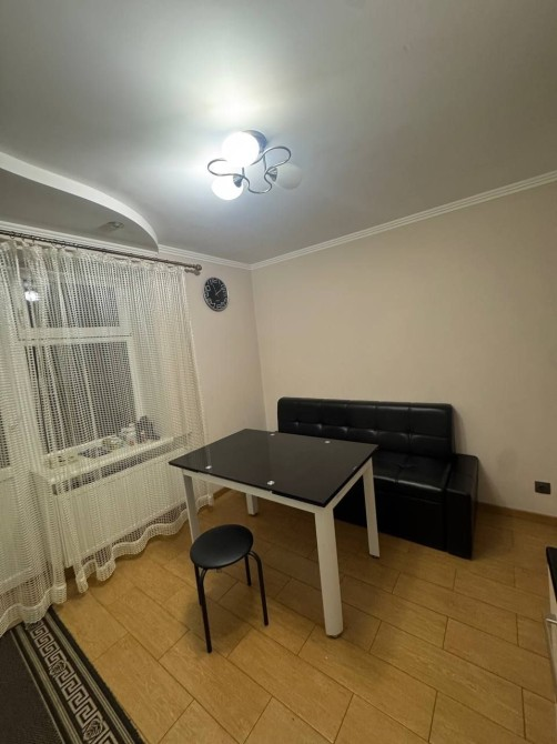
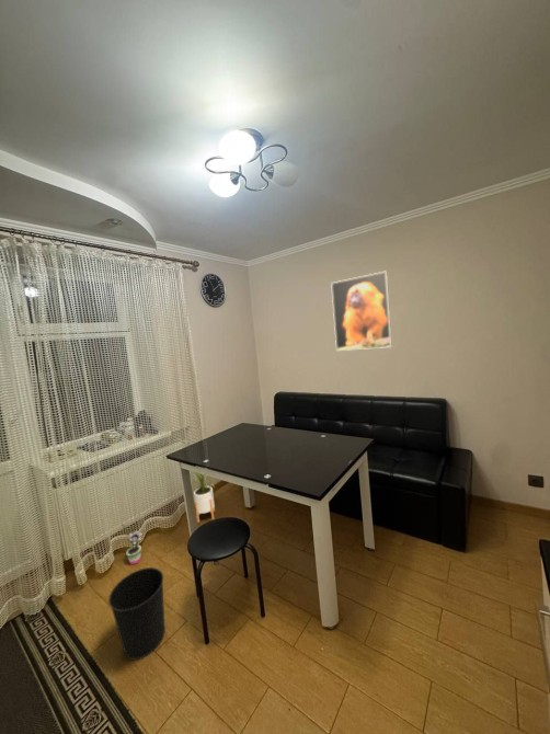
+ potted plant [121,523,142,565]
+ wastebasket [107,566,167,661]
+ house plant [191,472,216,524]
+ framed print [330,269,393,352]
